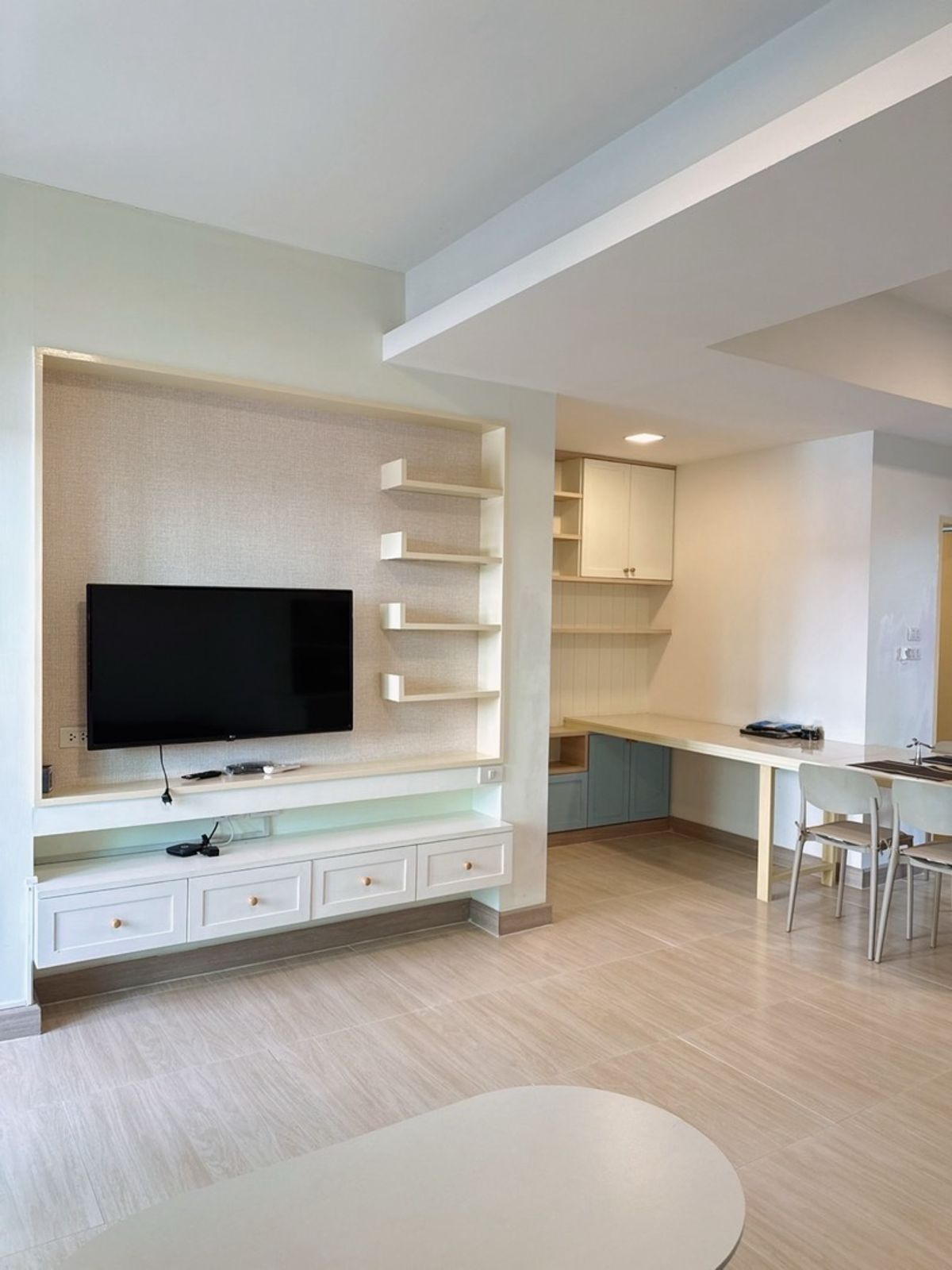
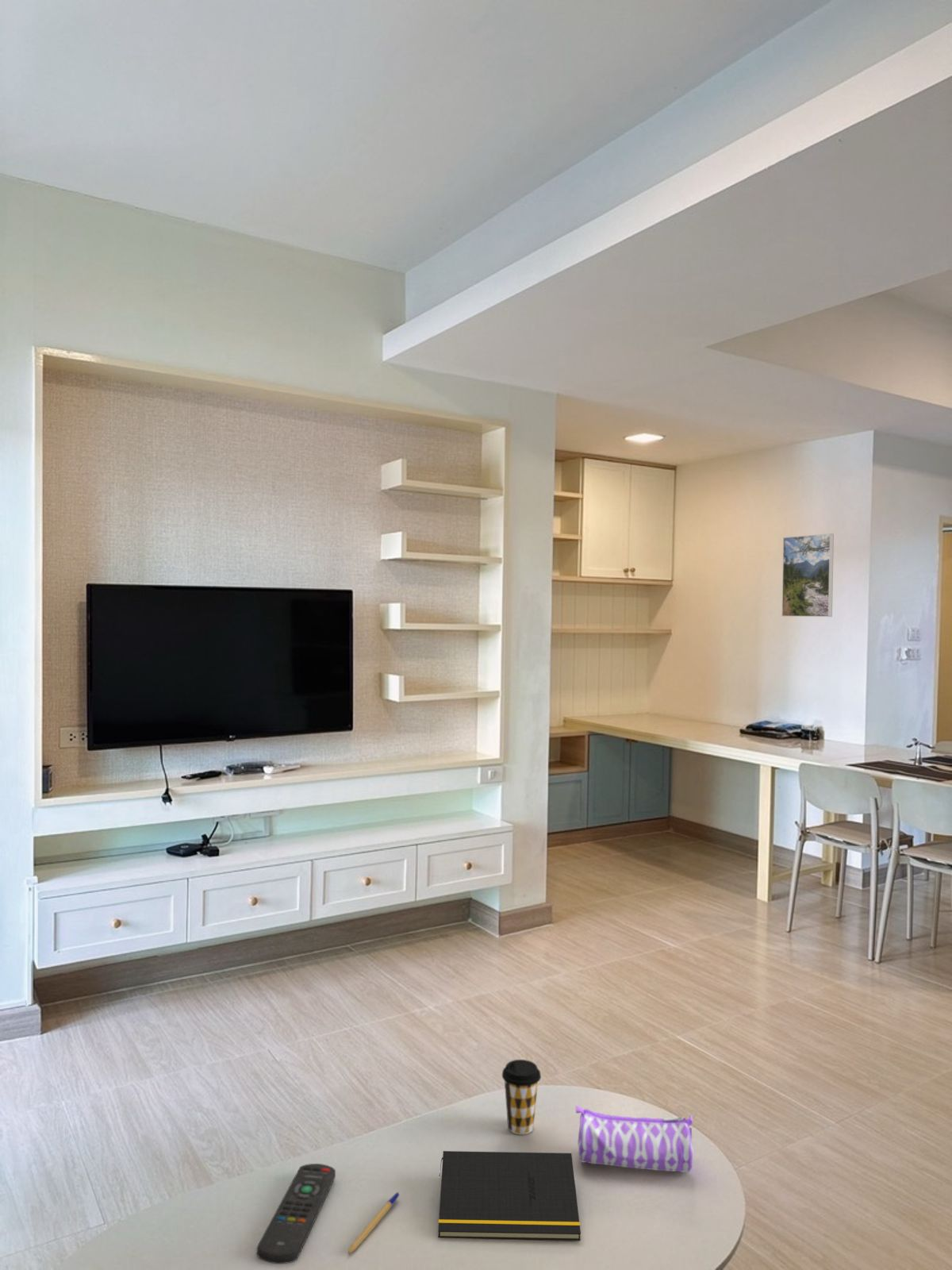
+ notepad [437,1150,582,1241]
+ coffee cup [501,1059,542,1136]
+ pencil case [575,1105,693,1173]
+ pen [347,1191,400,1254]
+ remote control [256,1163,336,1264]
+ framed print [781,533,835,618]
